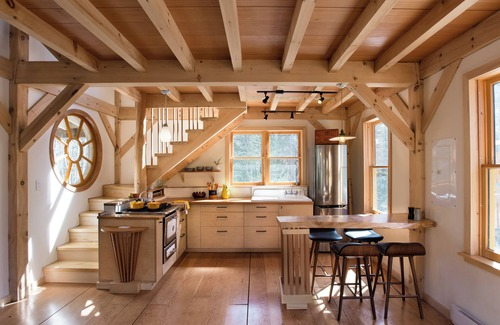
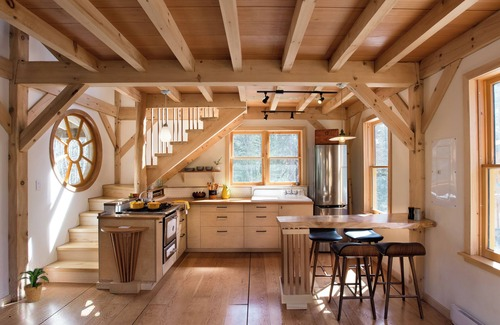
+ potted plant [16,267,50,303]
